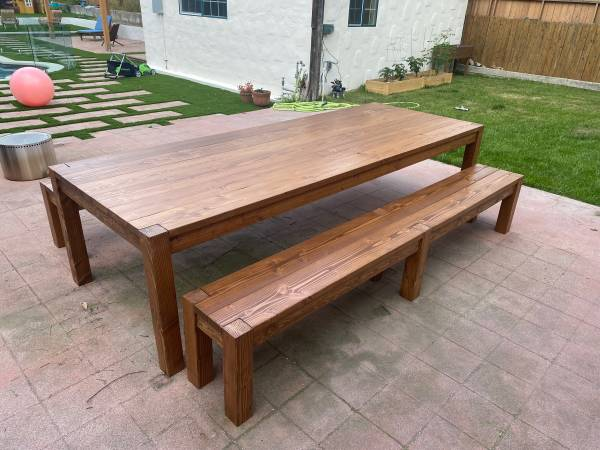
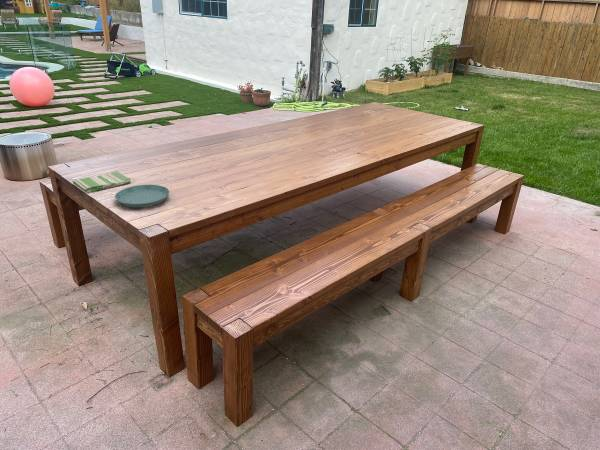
+ saucer [114,184,170,209]
+ dish towel [71,170,132,194]
